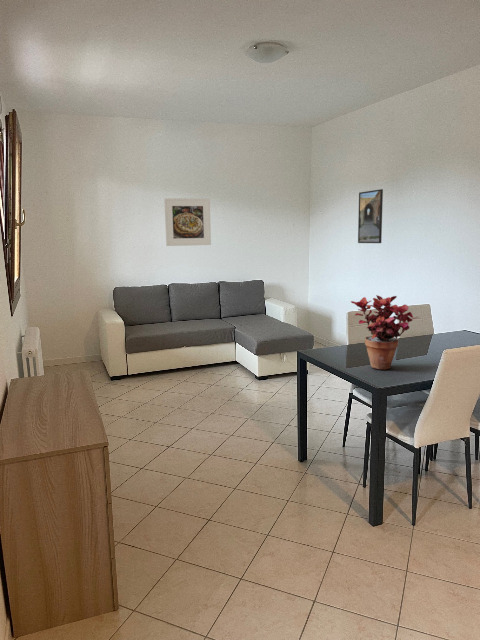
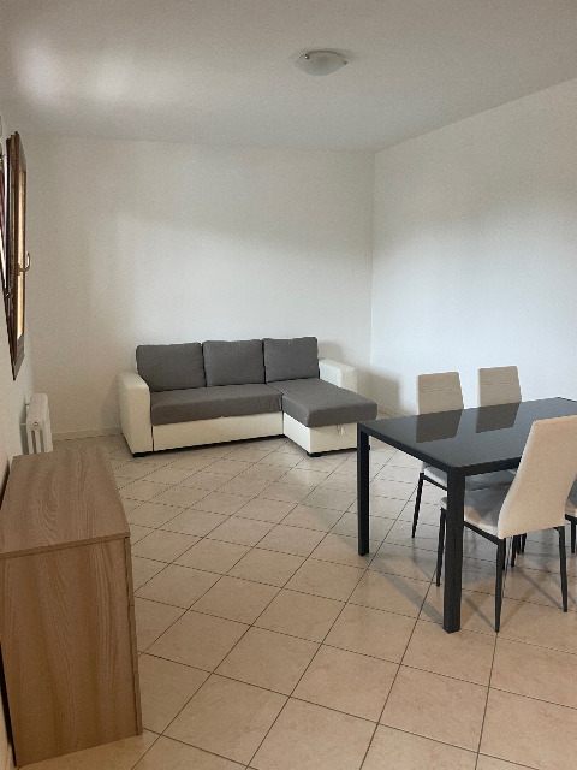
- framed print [357,188,384,244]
- potted plant [350,294,420,370]
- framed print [163,197,212,247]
